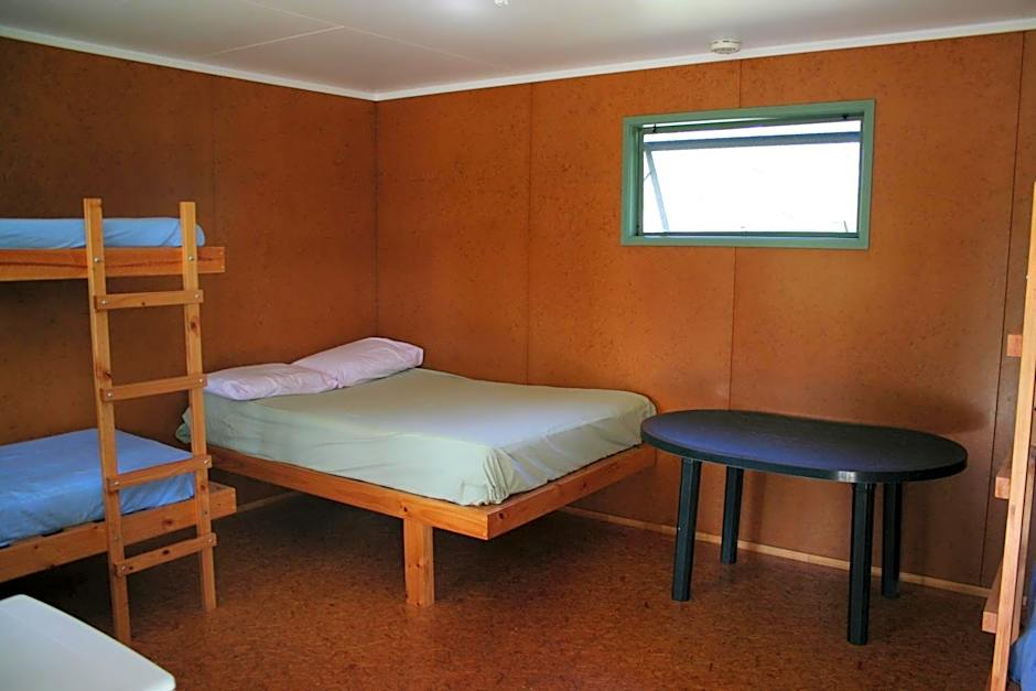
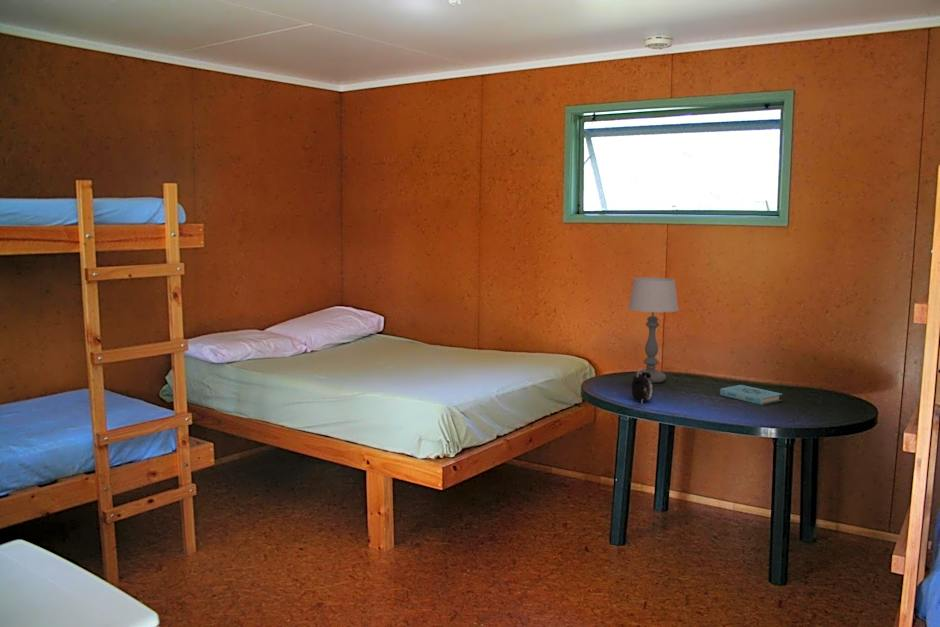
+ book [719,384,783,406]
+ alarm clock [631,367,655,405]
+ table lamp [627,277,680,384]
